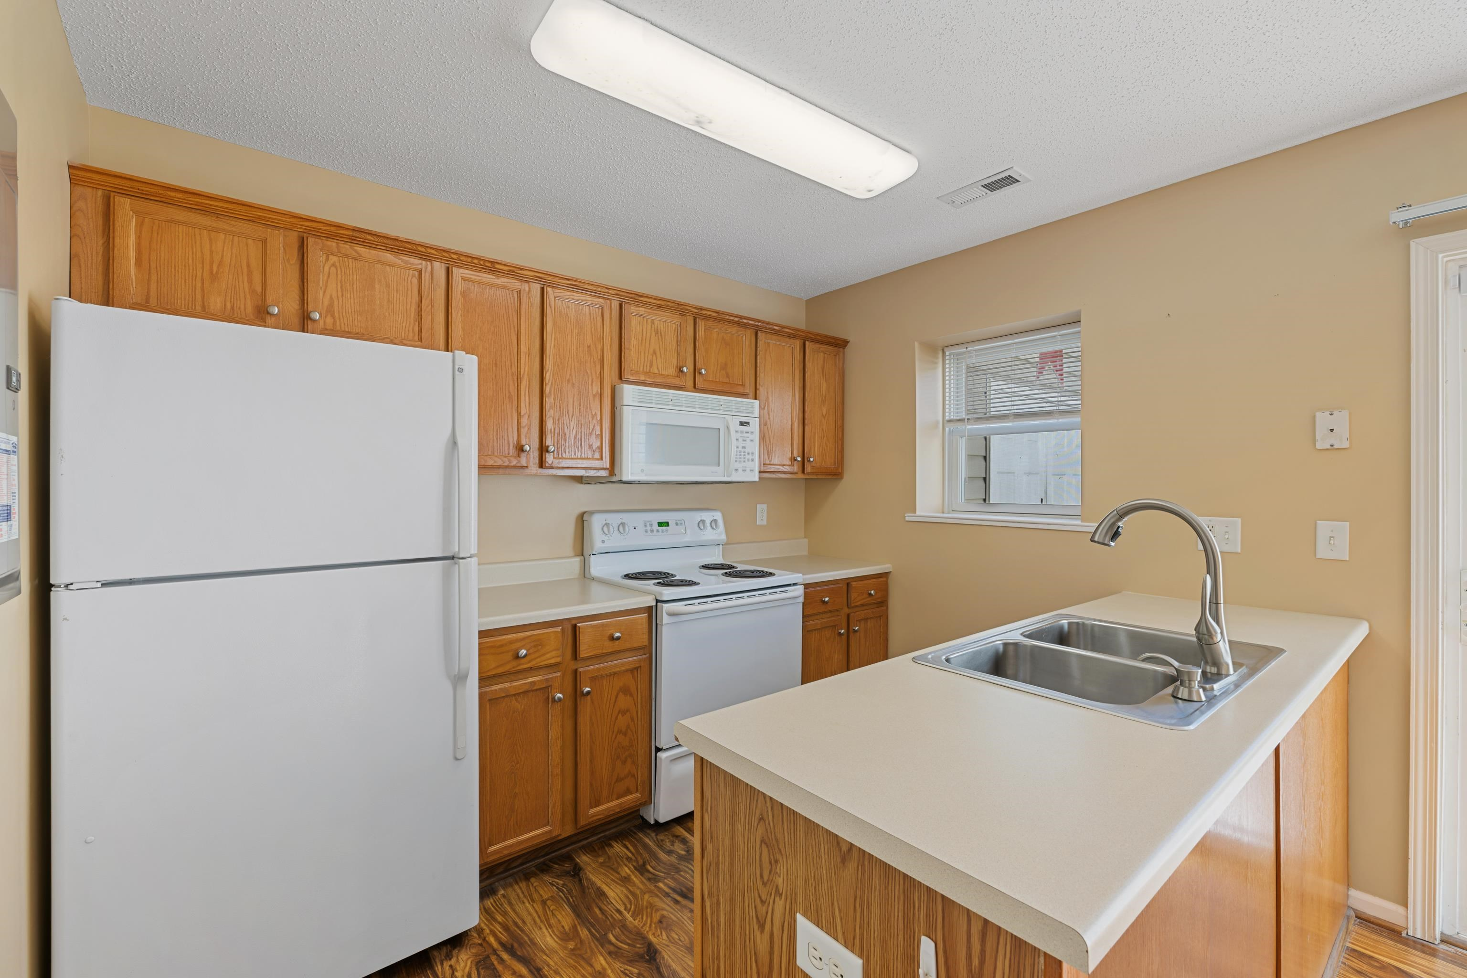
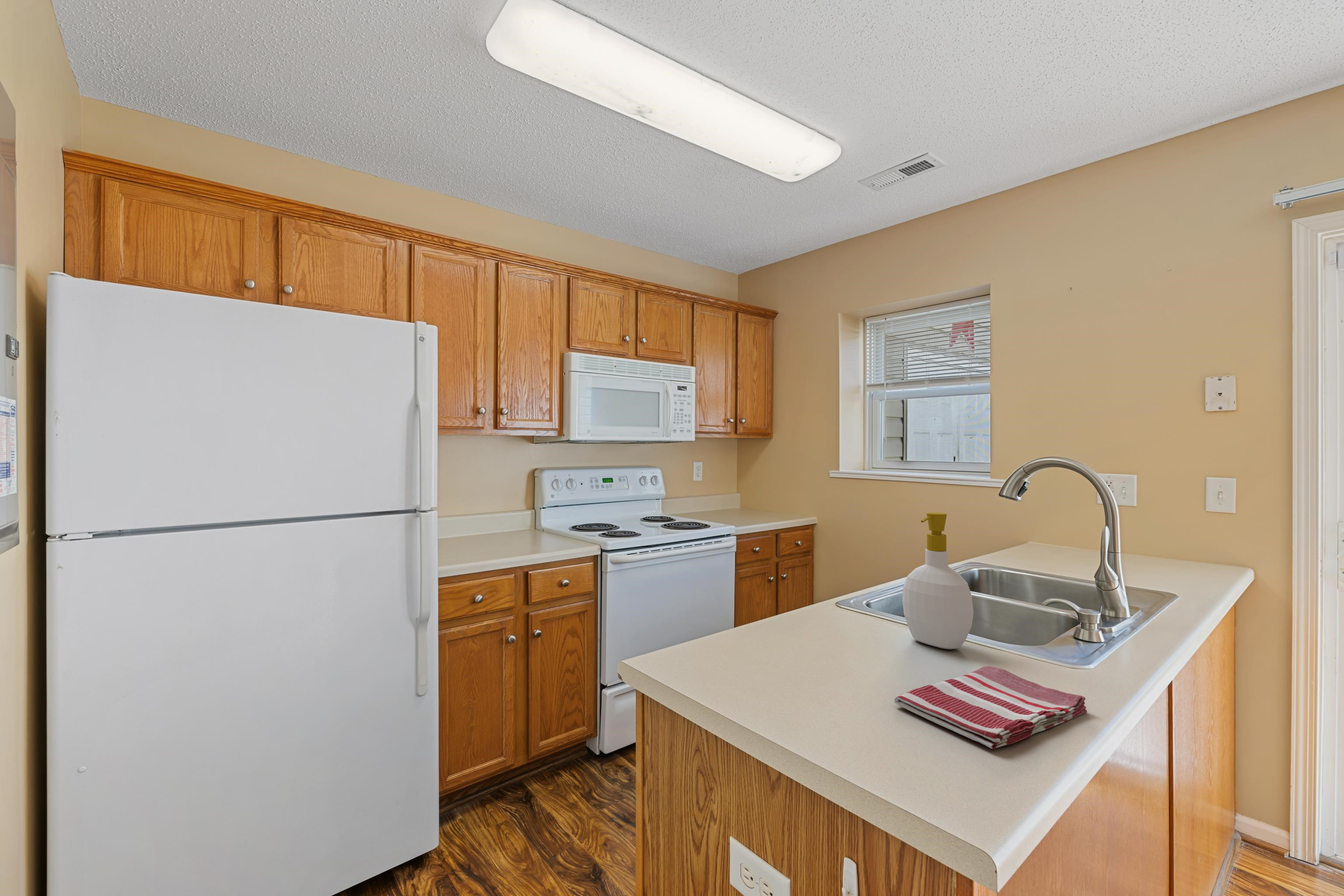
+ dish towel [894,666,1088,749]
+ soap bottle [902,512,974,650]
